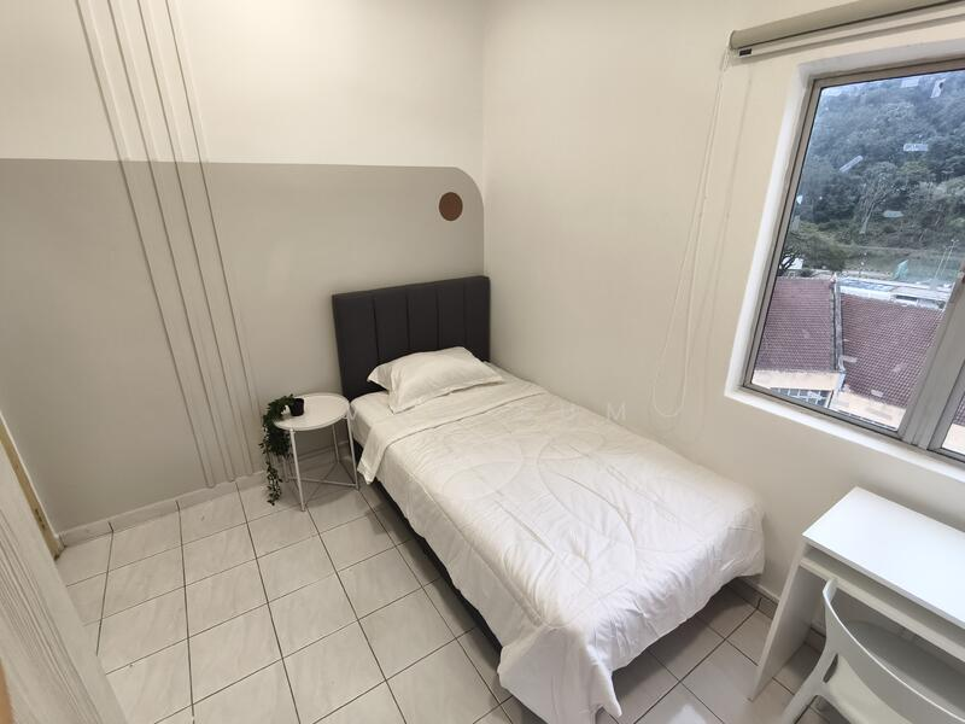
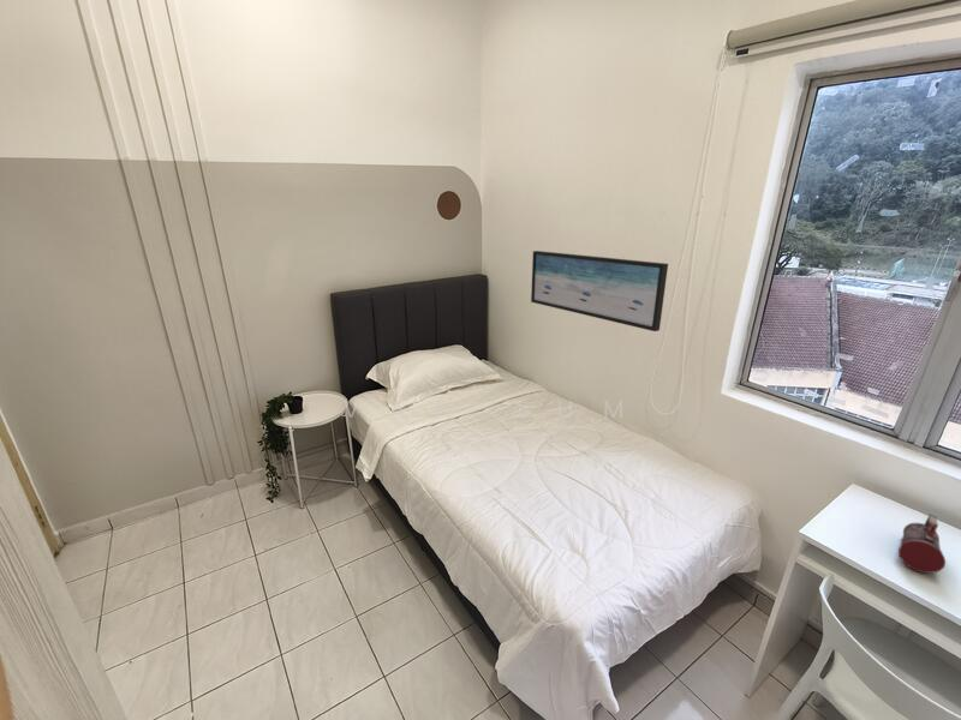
+ wall art [530,250,669,332]
+ beer mug [897,512,947,575]
